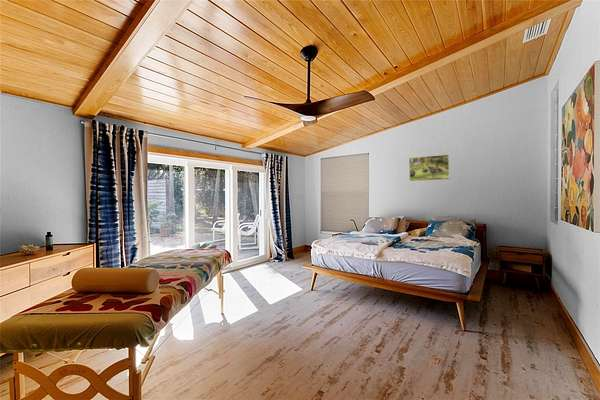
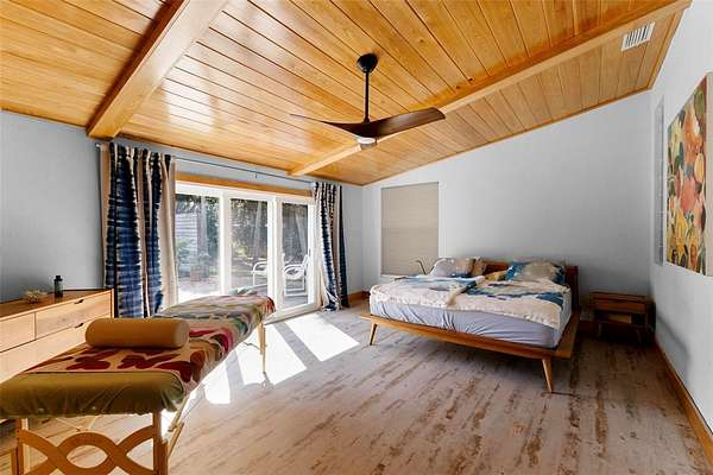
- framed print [408,154,450,182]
